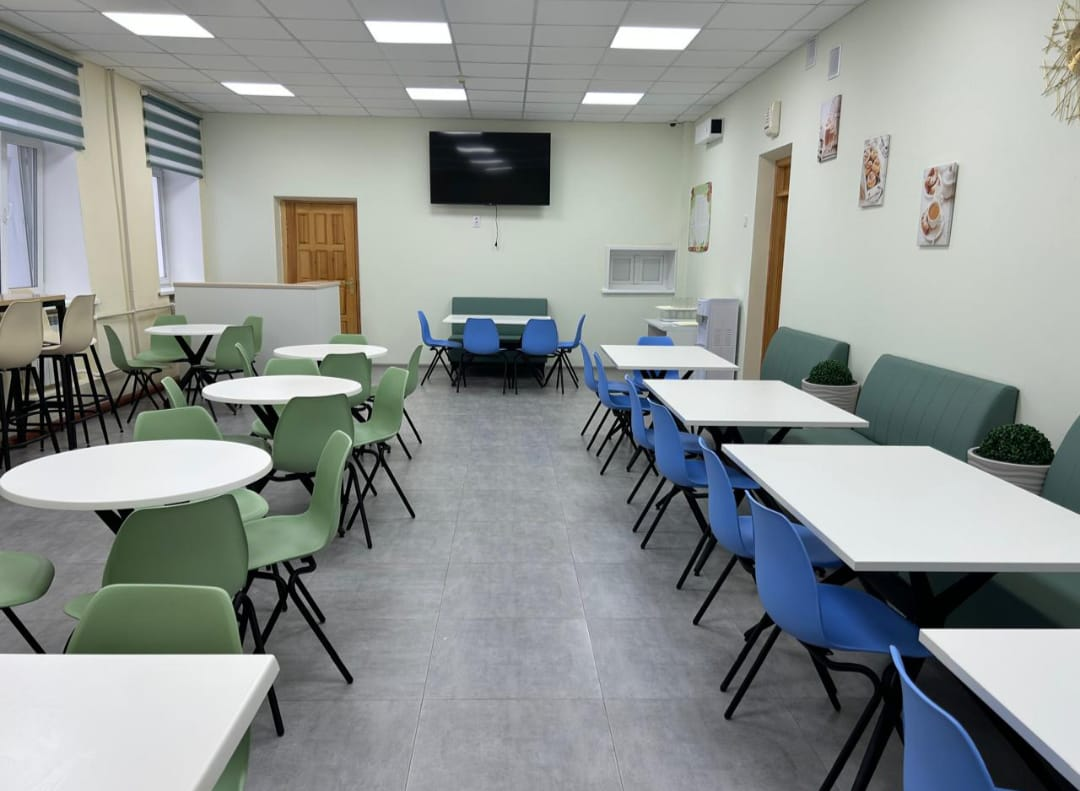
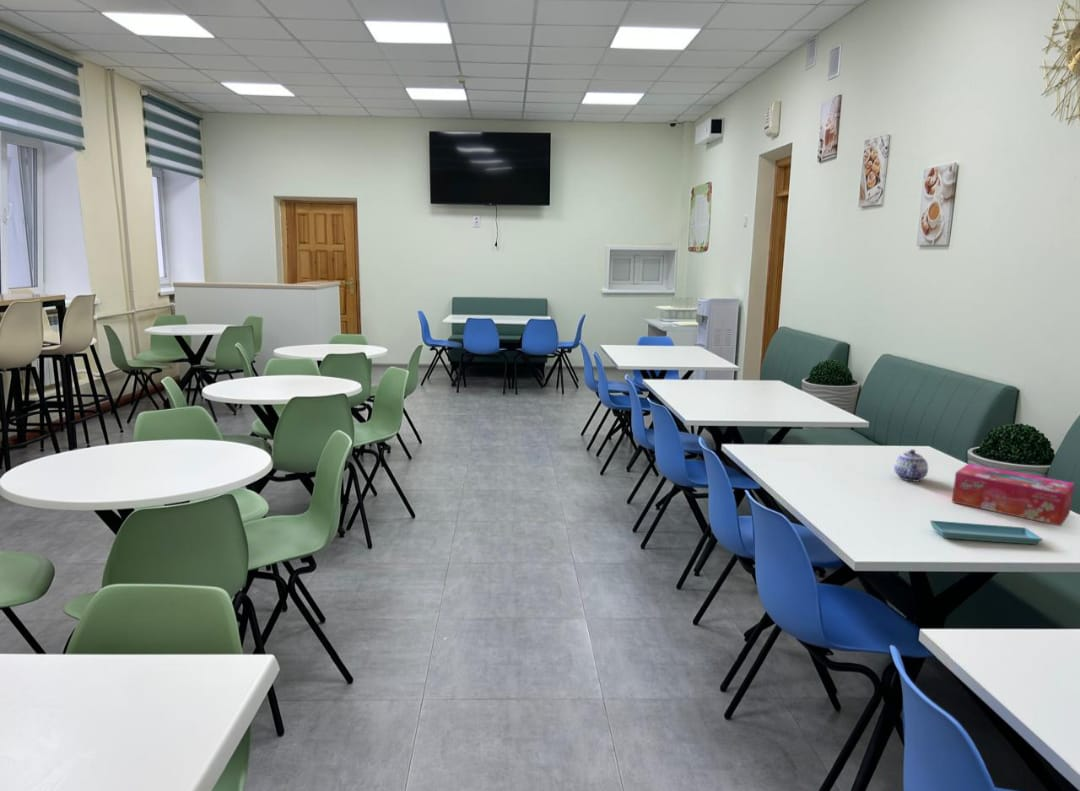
+ tissue box [951,462,1076,527]
+ saucer [929,519,1043,545]
+ teapot [893,449,929,483]
